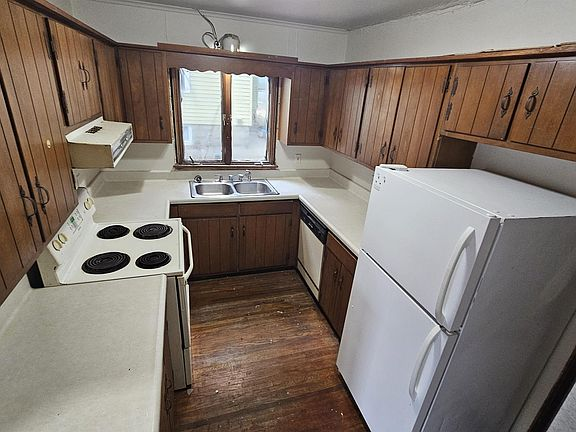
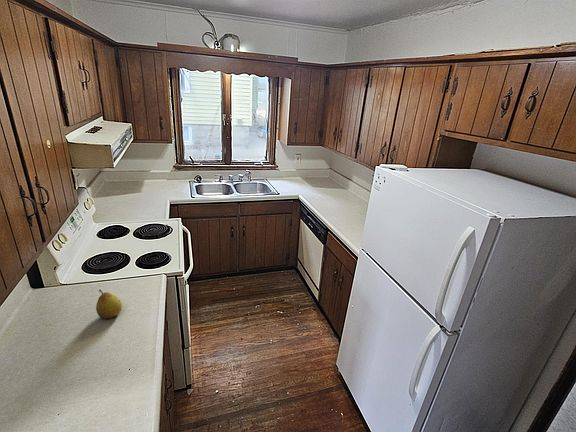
+ fruit [95,288,123,320]
